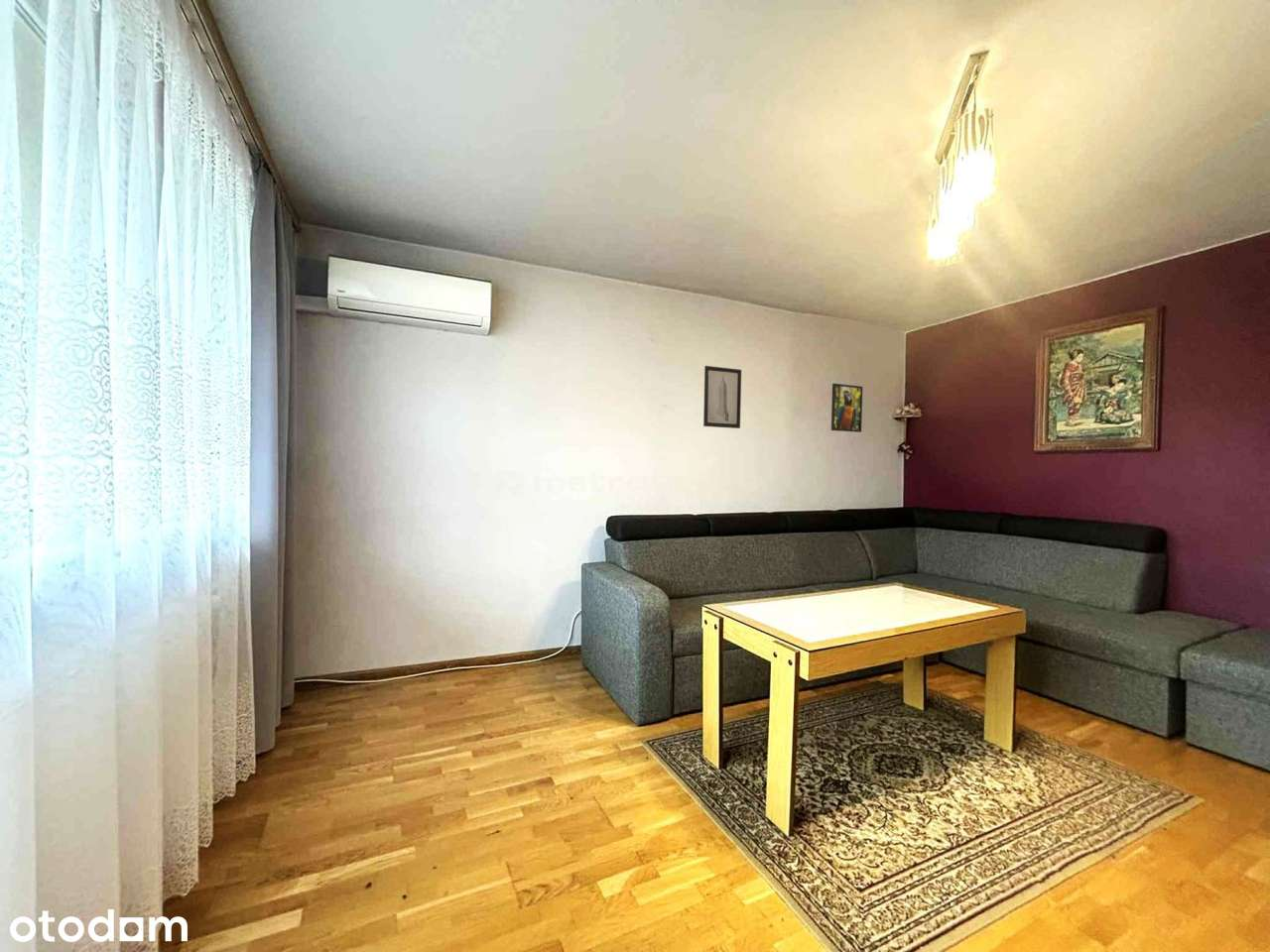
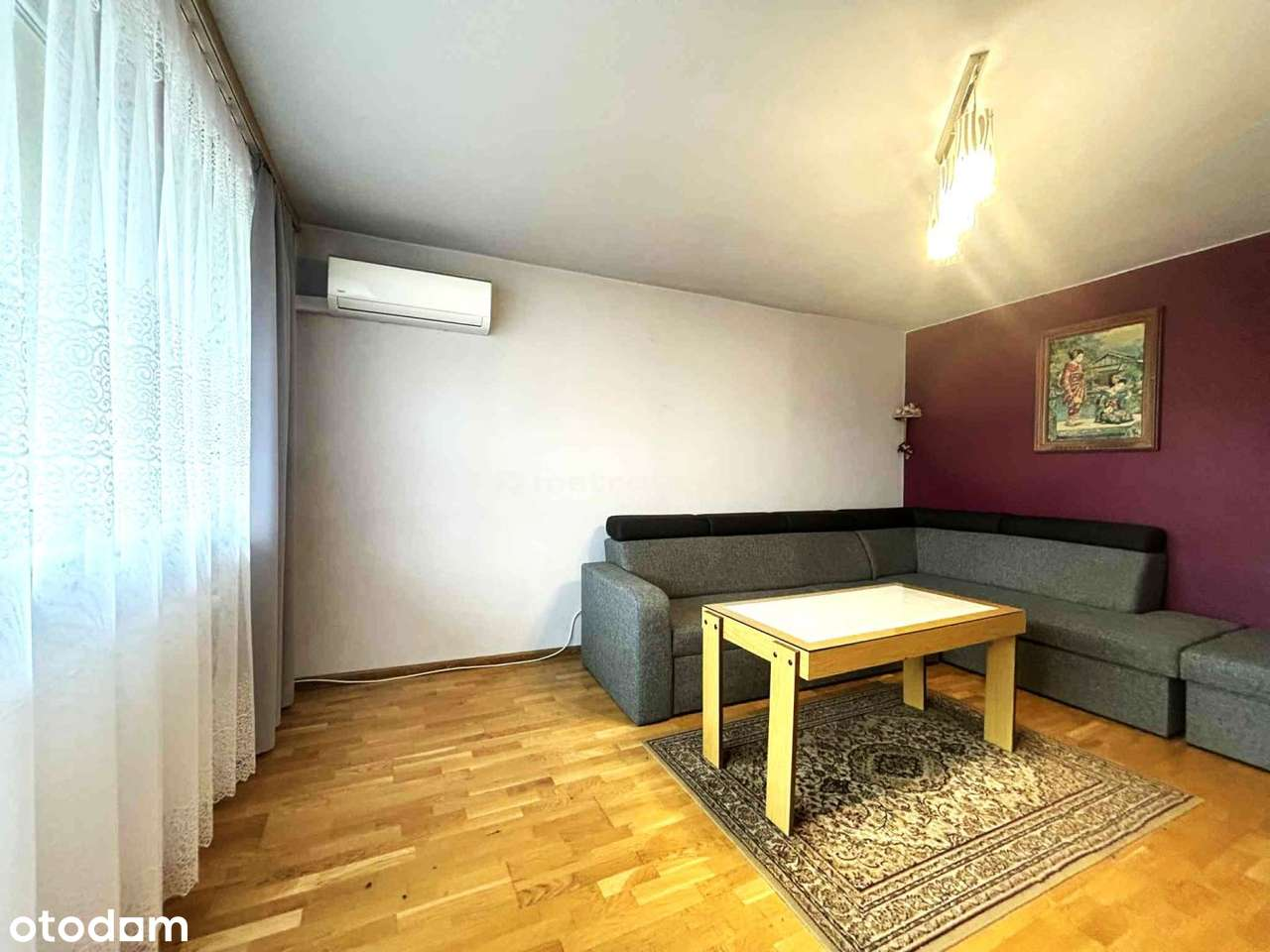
- wall art [702,365,742,429]
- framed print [830,383,863,433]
